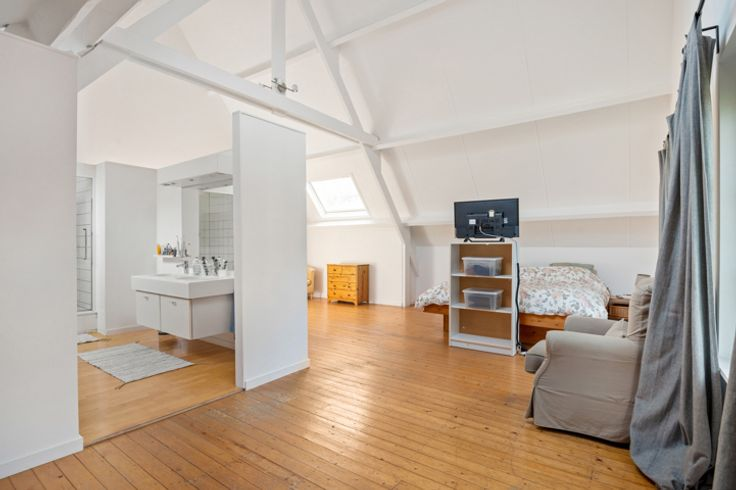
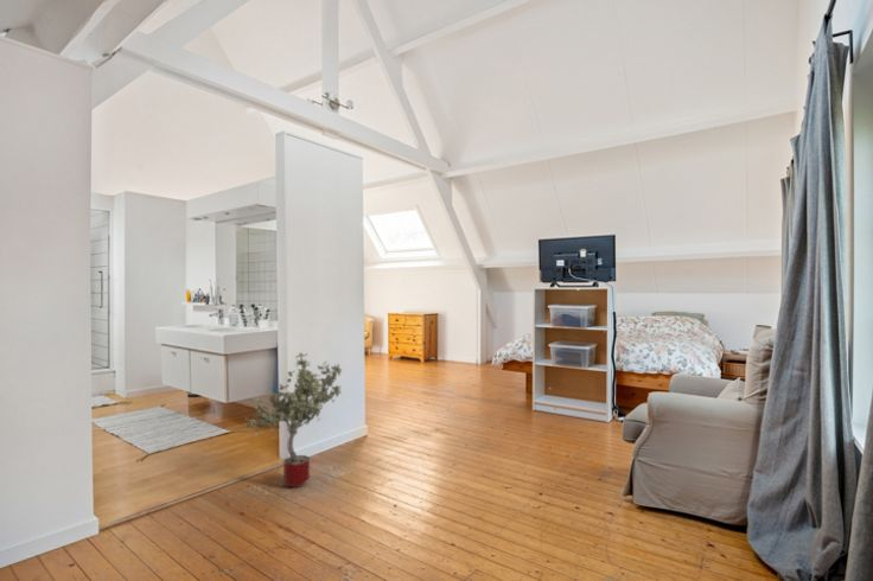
+ potted tree [243,351,343,489]
